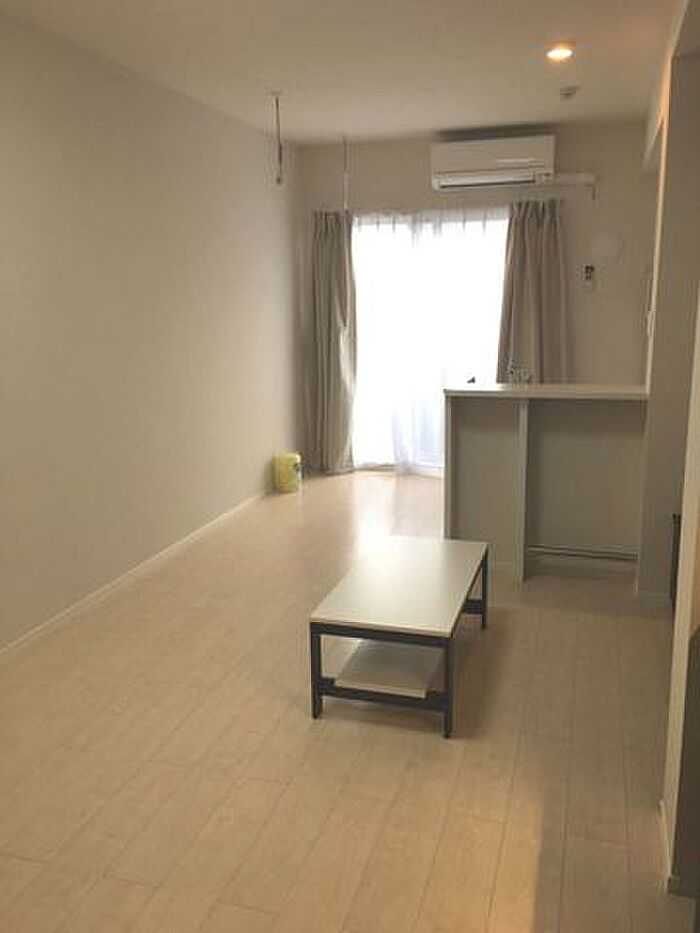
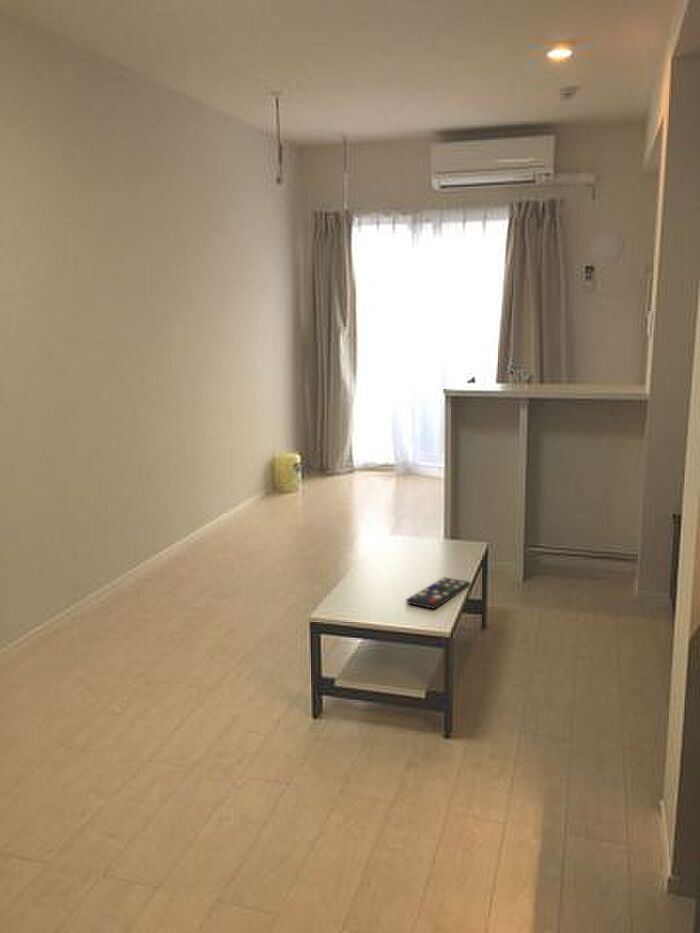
+ remote control [405,576,472,610]
